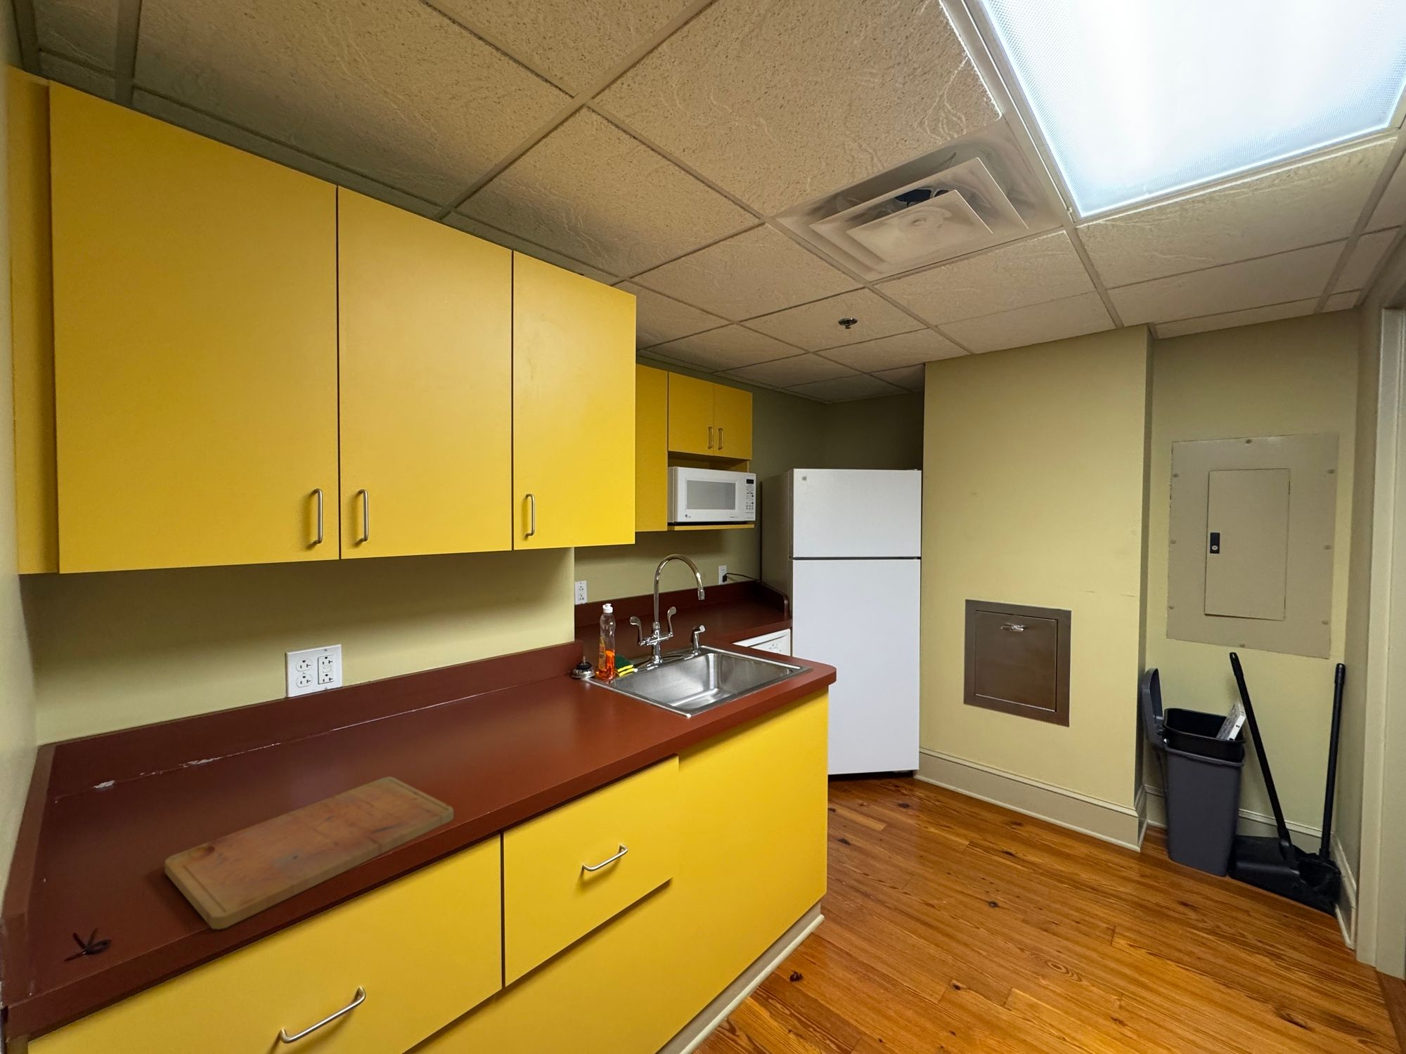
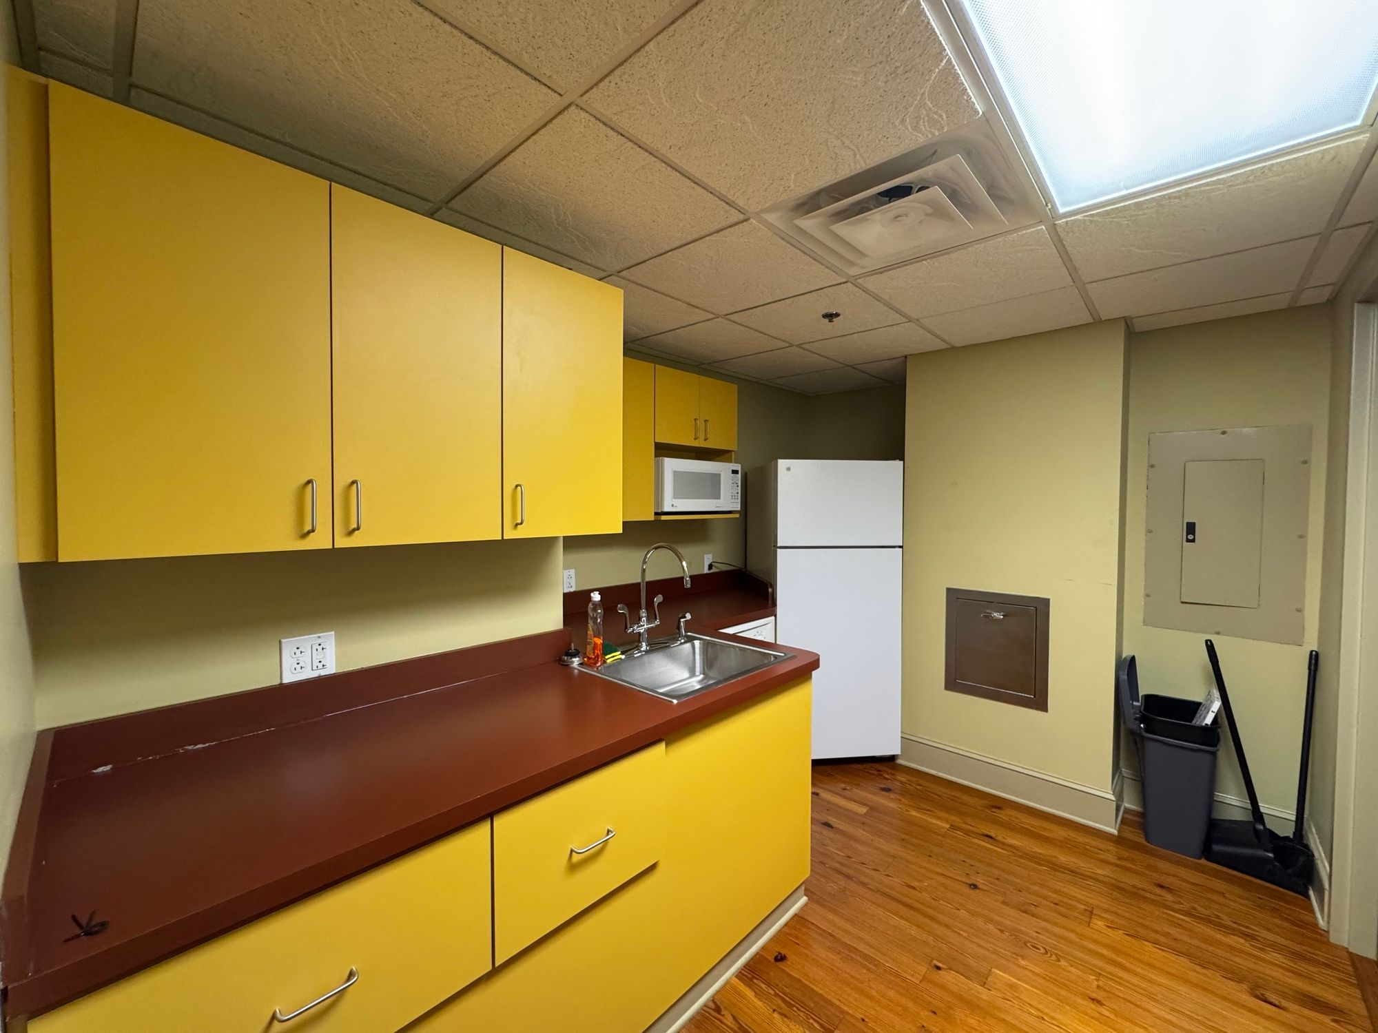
- cutting board [165,776,454,930]
